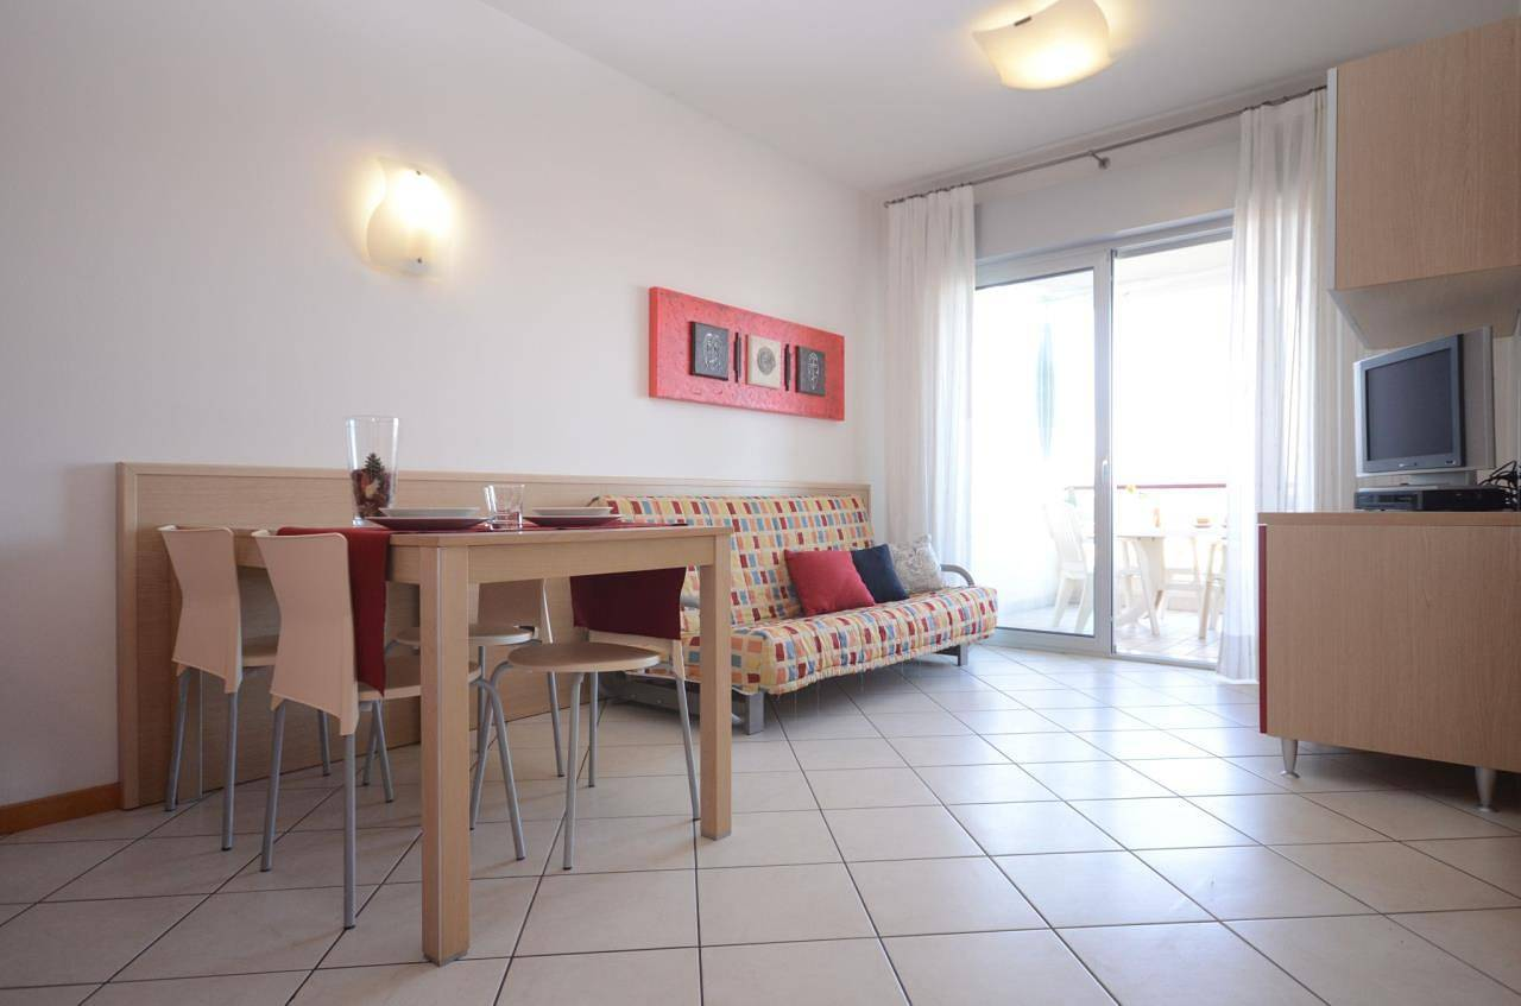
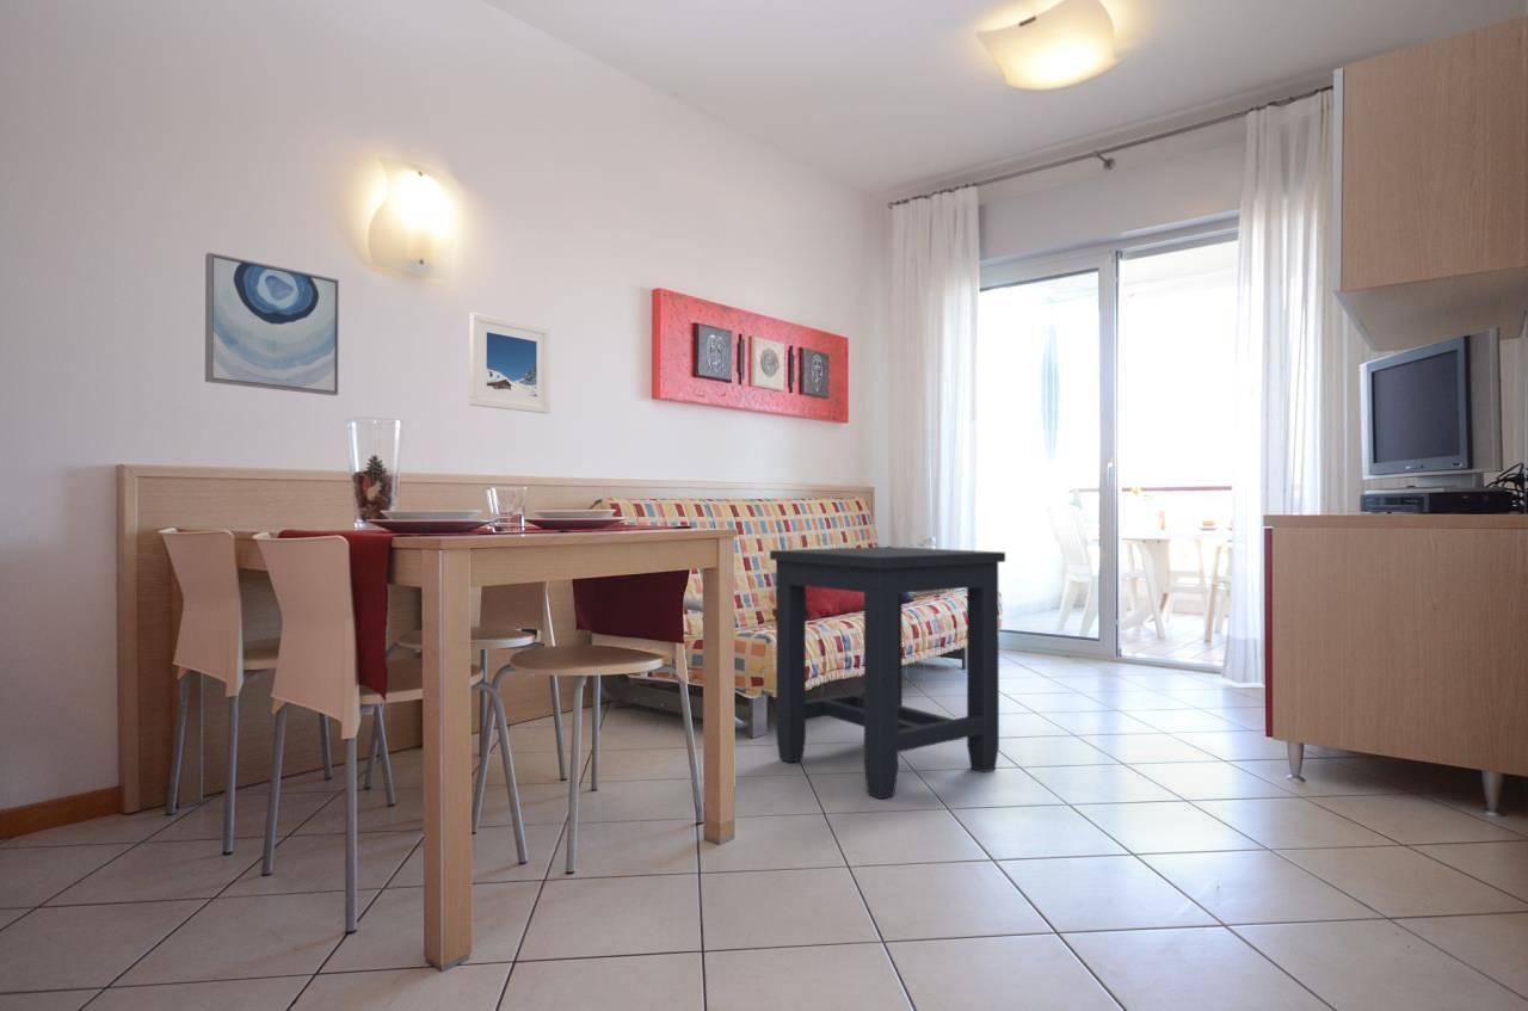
+ wall art [204,252,340,396]
+ side table [769,545,1006,800]
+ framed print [468,312,552,415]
